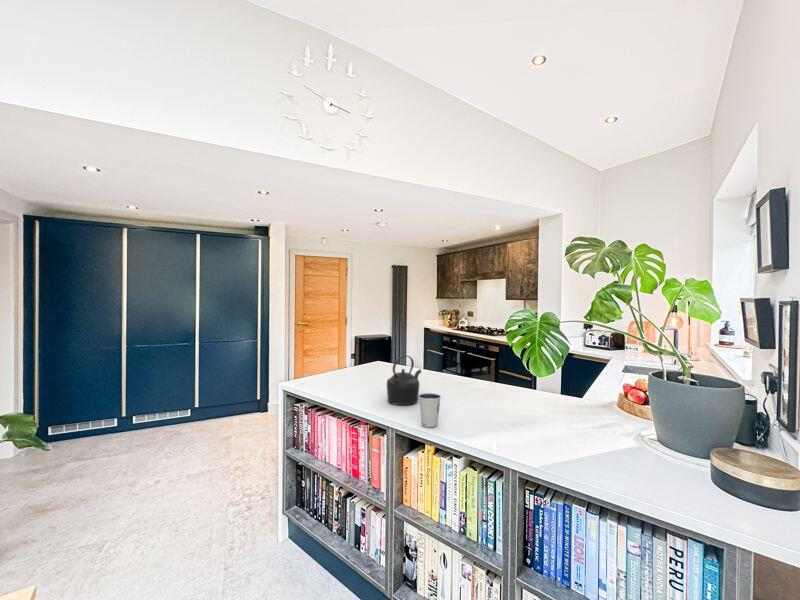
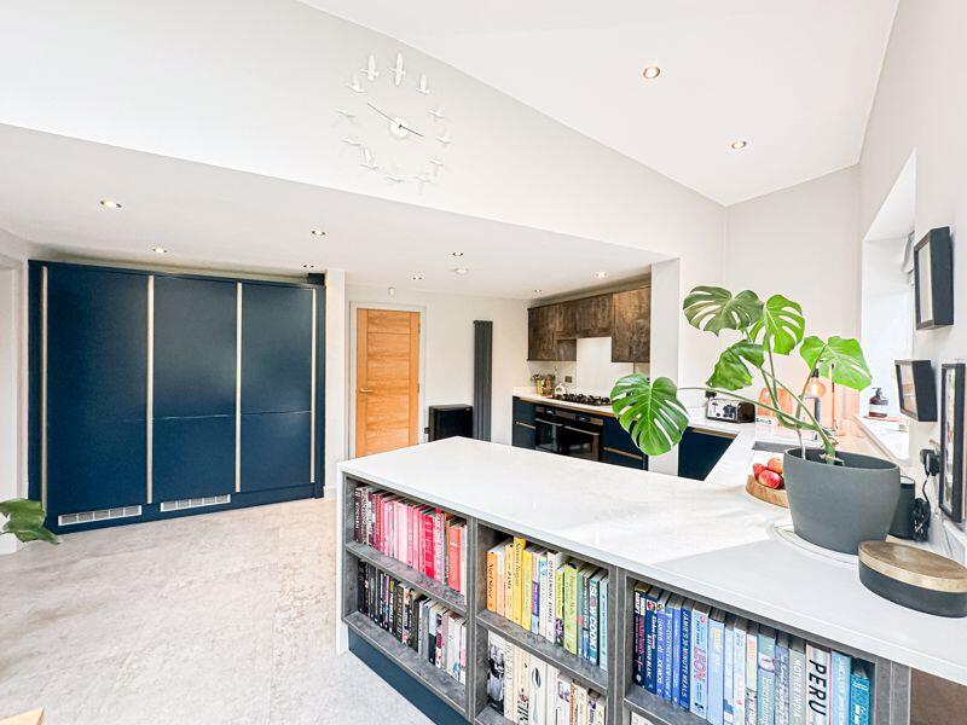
- kettle [386,355,422,406]
- dixie cup [418,392,442,428]
